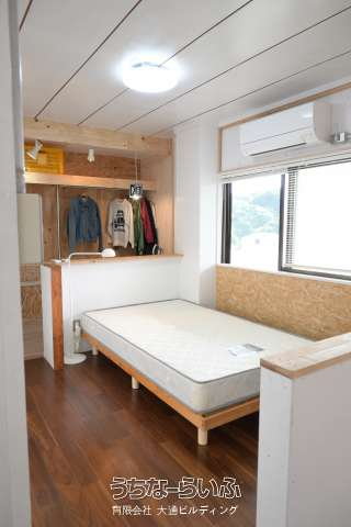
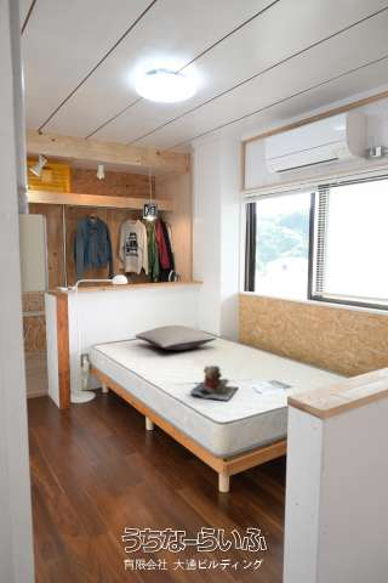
+ pillow [133,324,217,351]
+ teddy bear [189,364,239,401]
